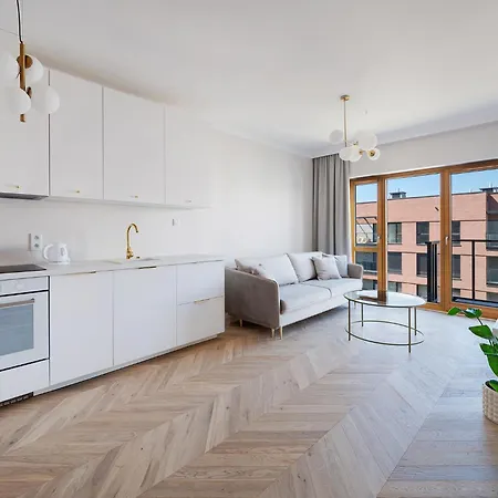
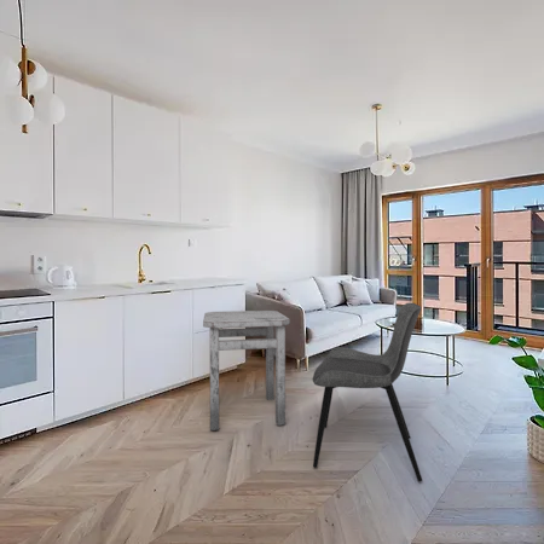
+ side table [202,309,291,432]
+ dining chair [312,301,423,482]
